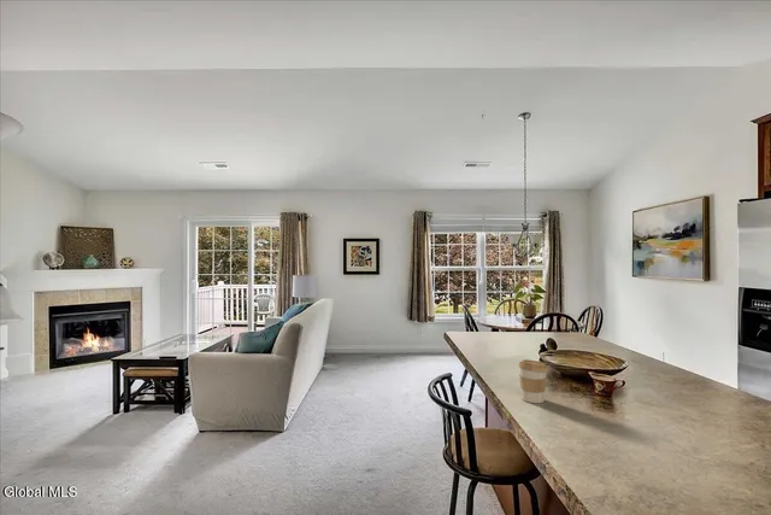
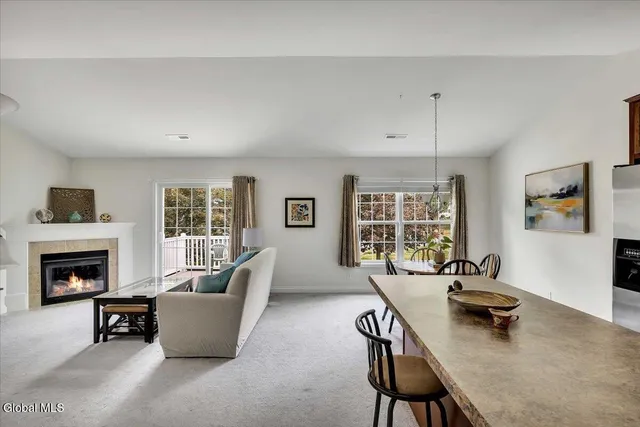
- coffee cup [517,358,549,404]
